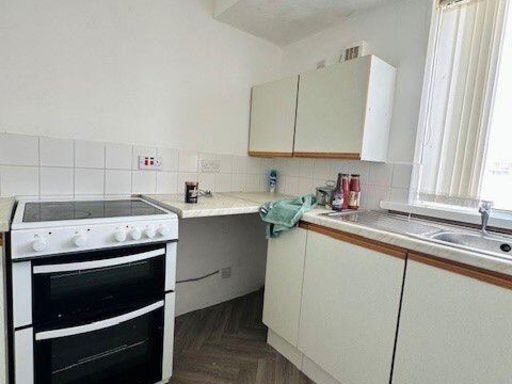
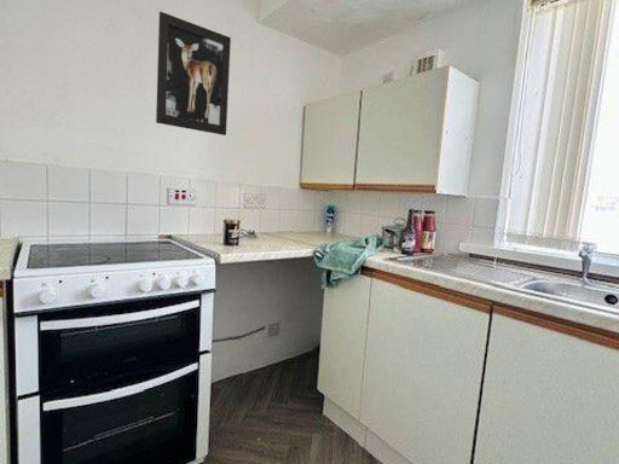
+ wall art [155,10,232,137]
